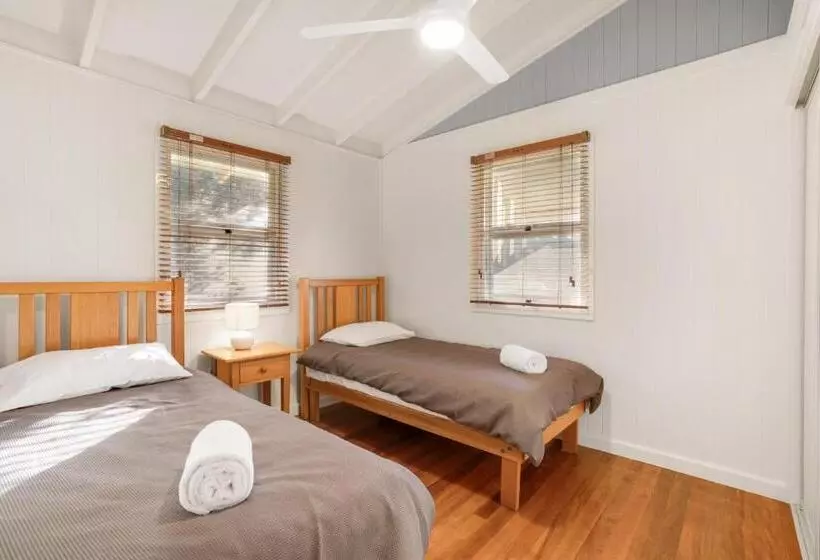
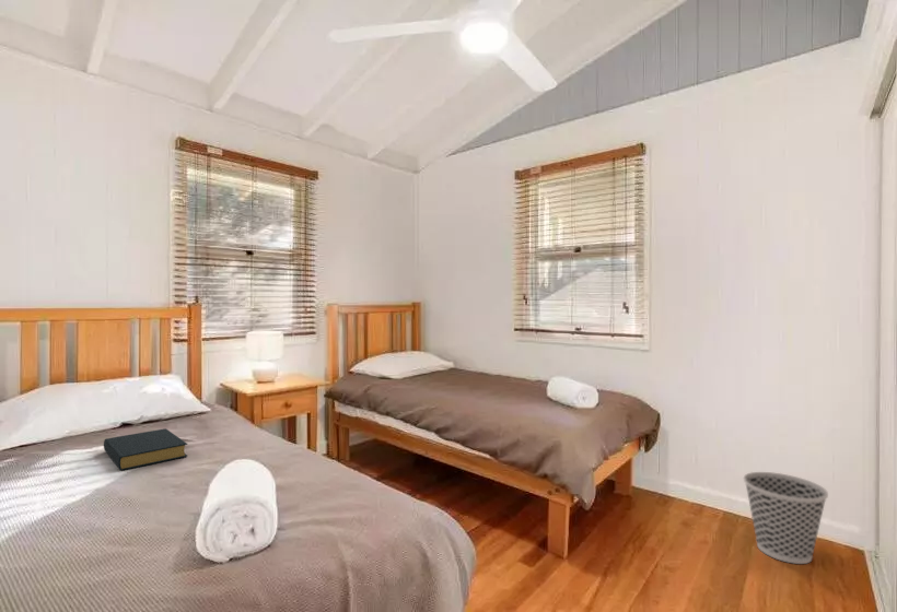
+ hardback book [103,427,188,471]
+ wastebasket [743,471,829,565]
